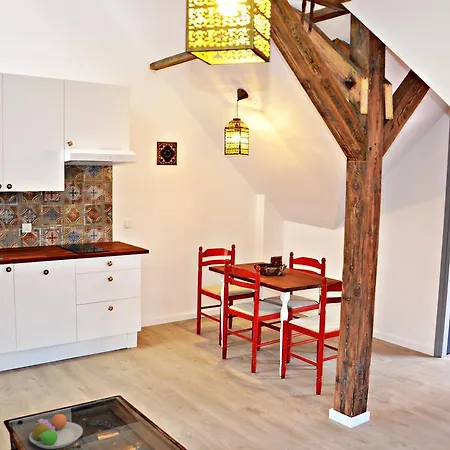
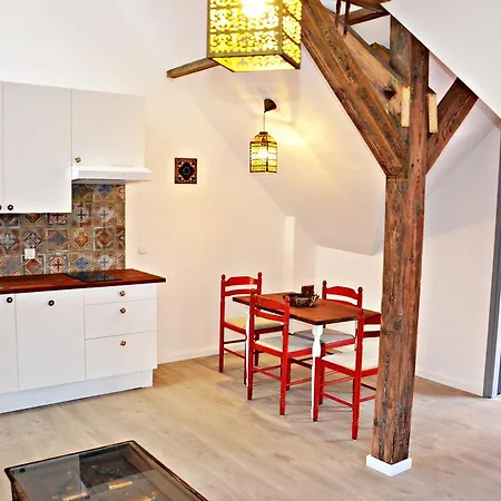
- fruit bowl [28,412,84,450]
